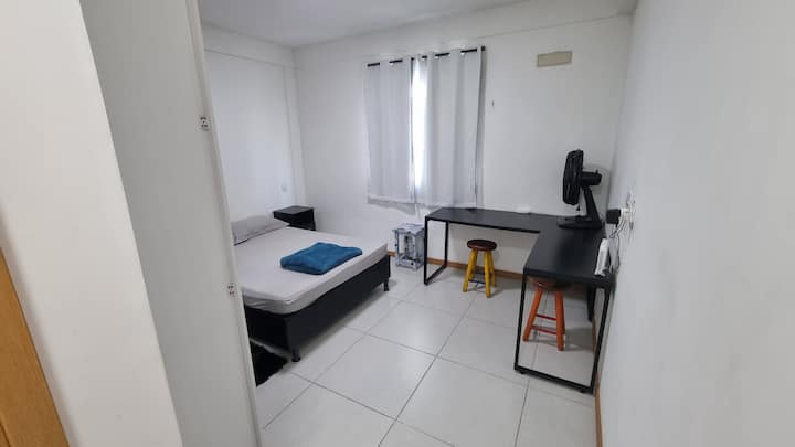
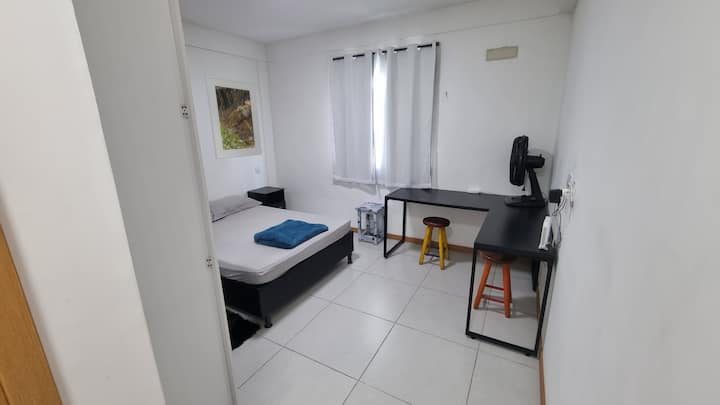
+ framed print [204,74,263,160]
